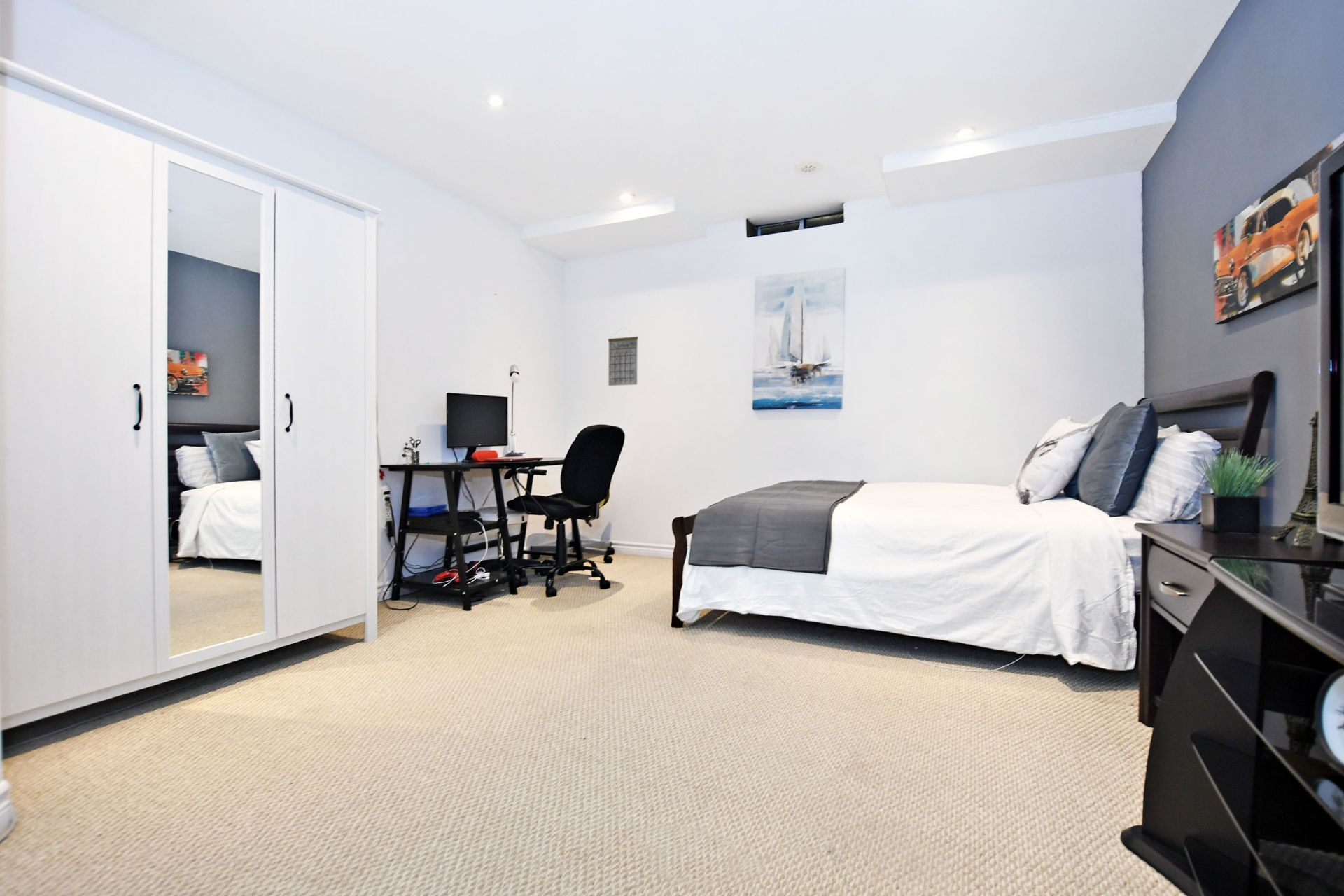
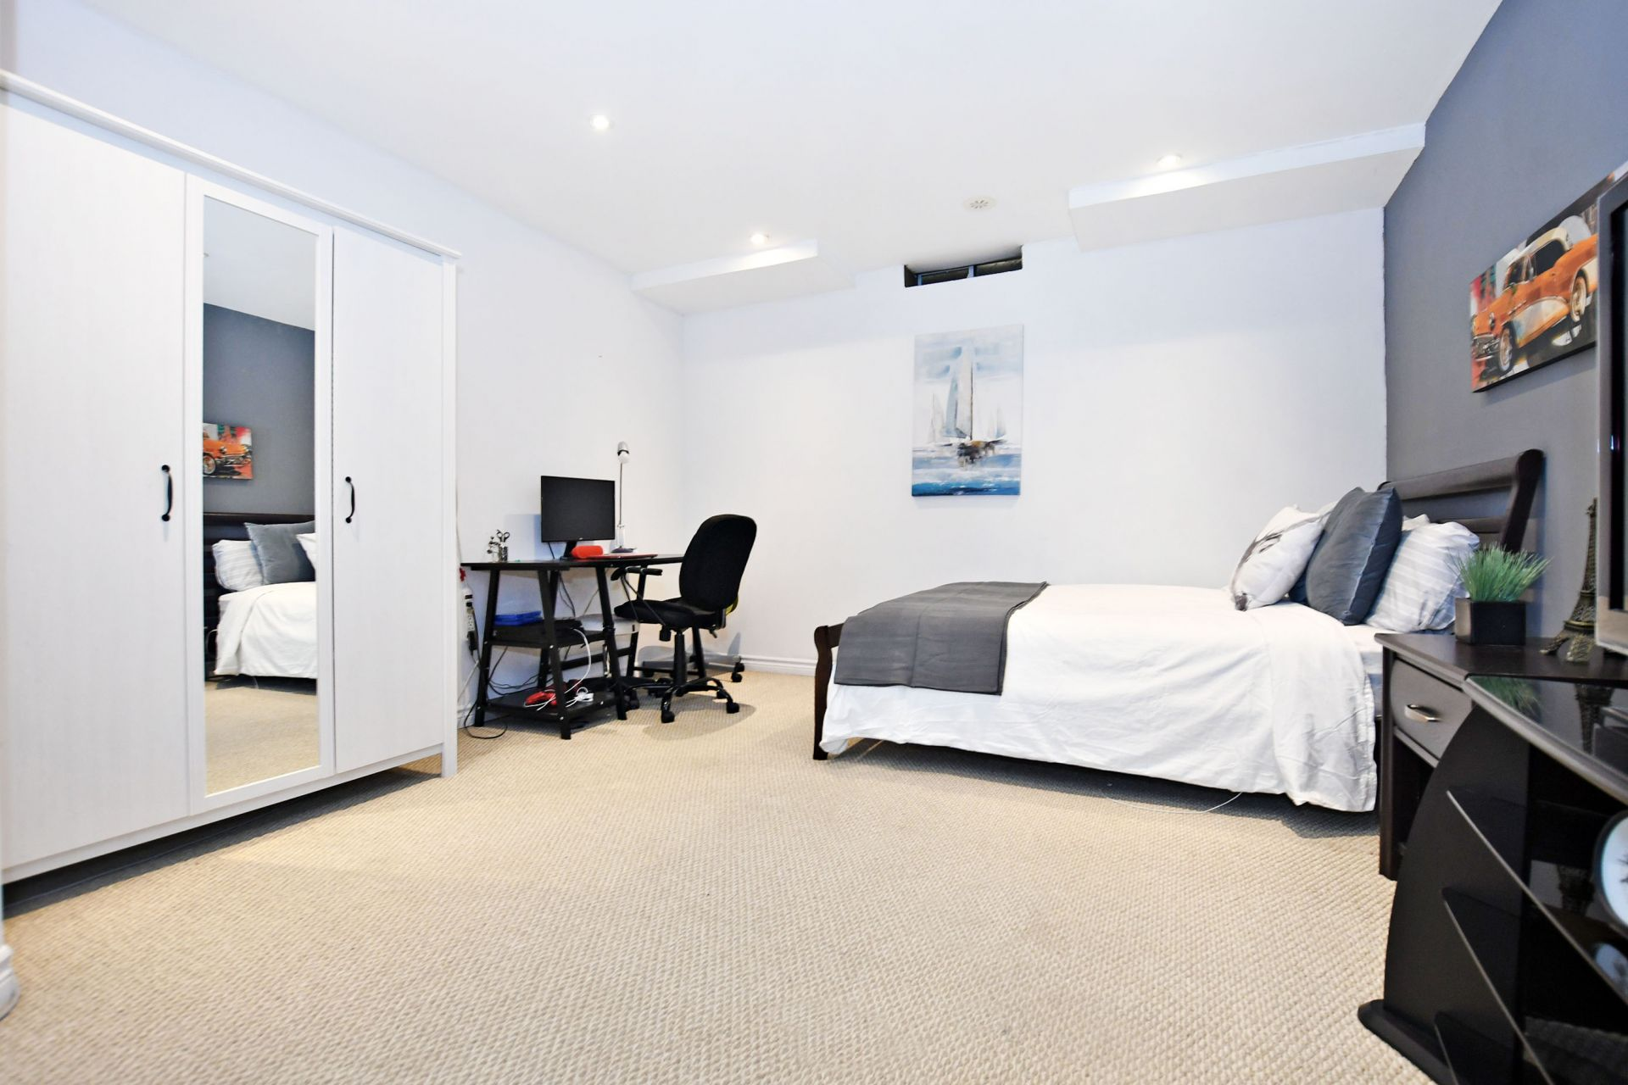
- calendar [608,327,639,386]
